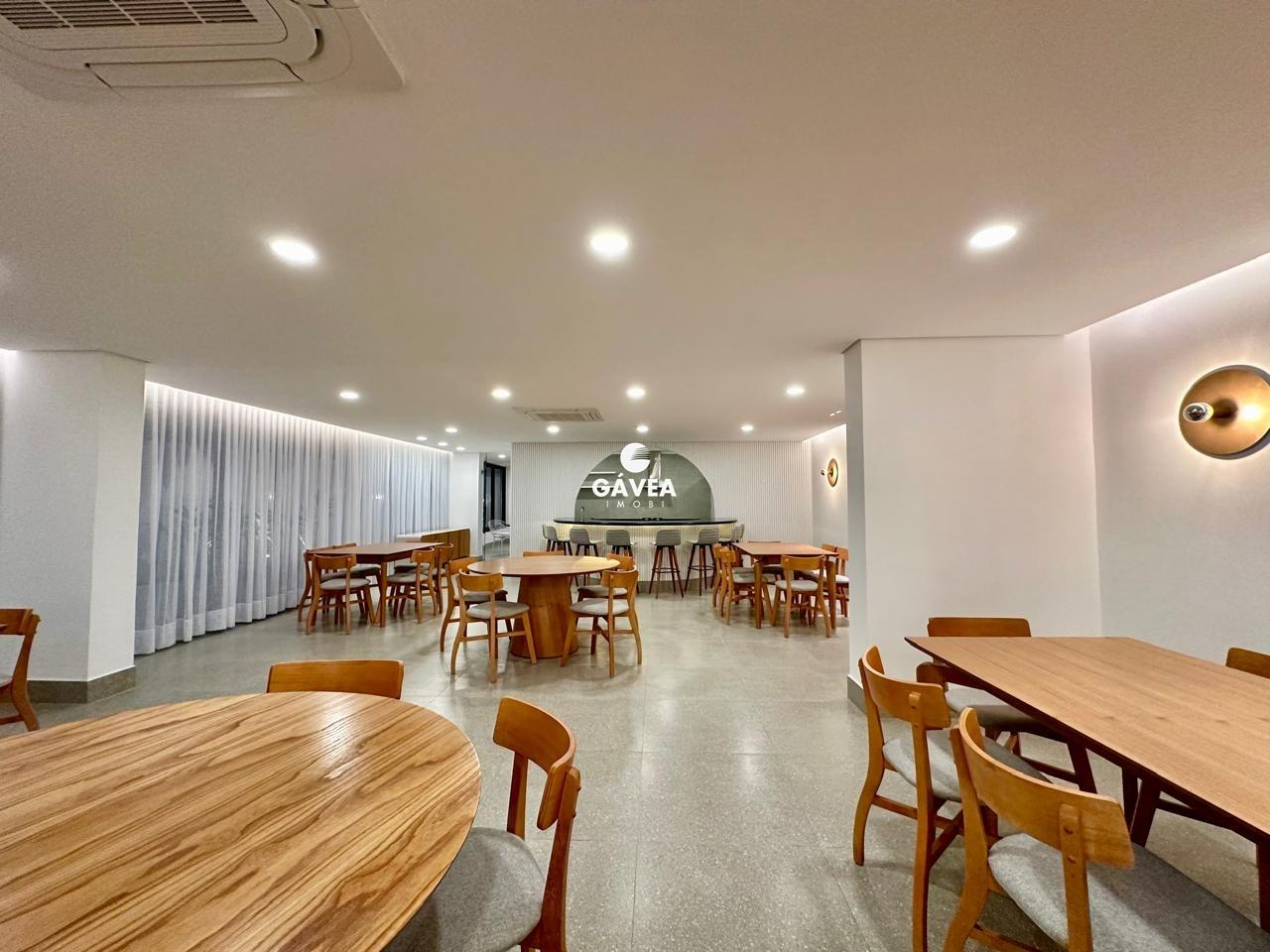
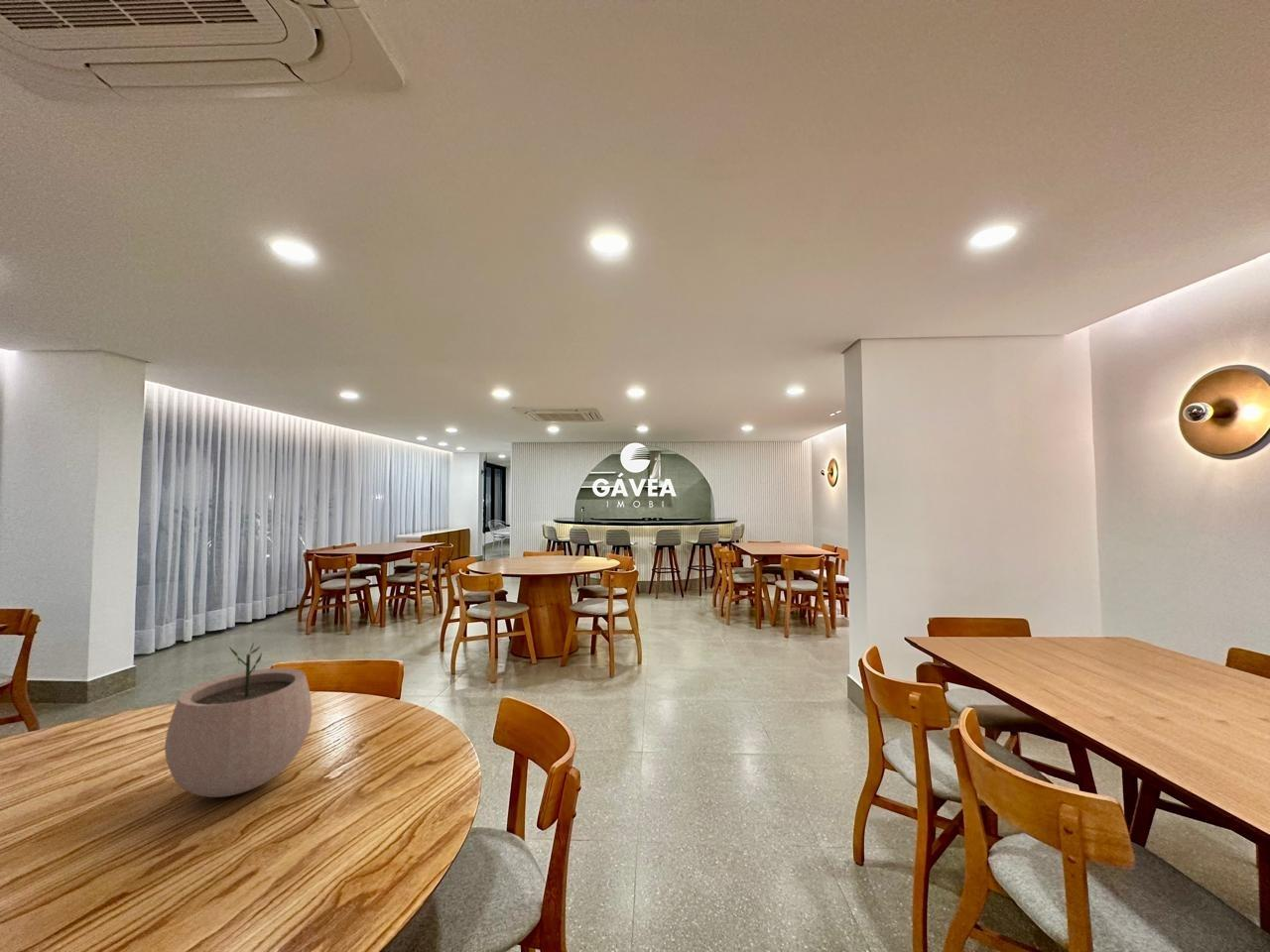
+ plant pot [164,642,313,798]
